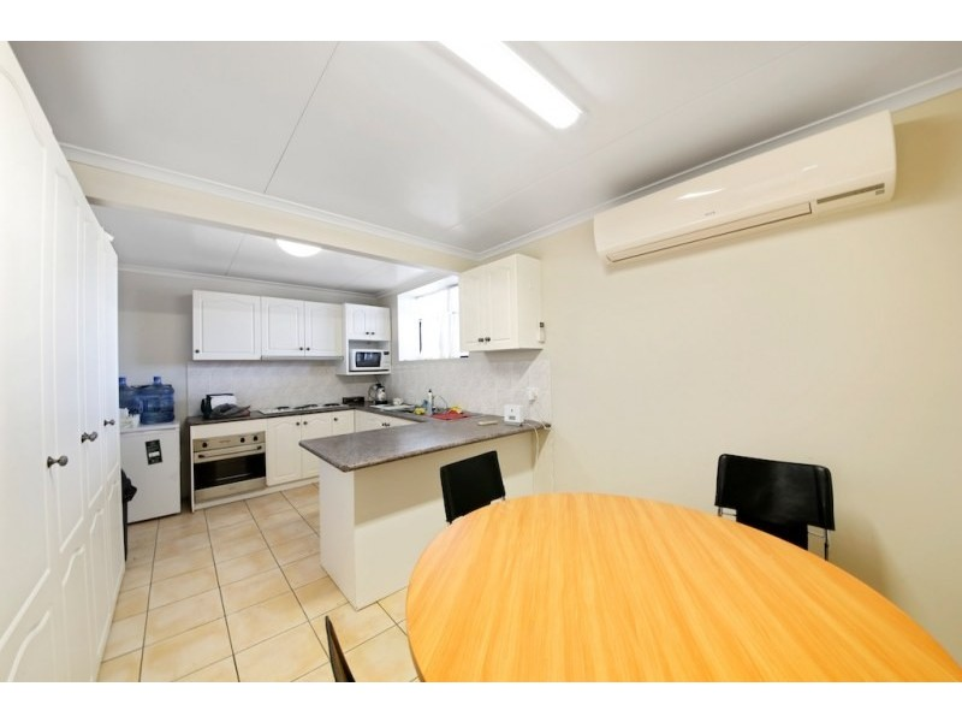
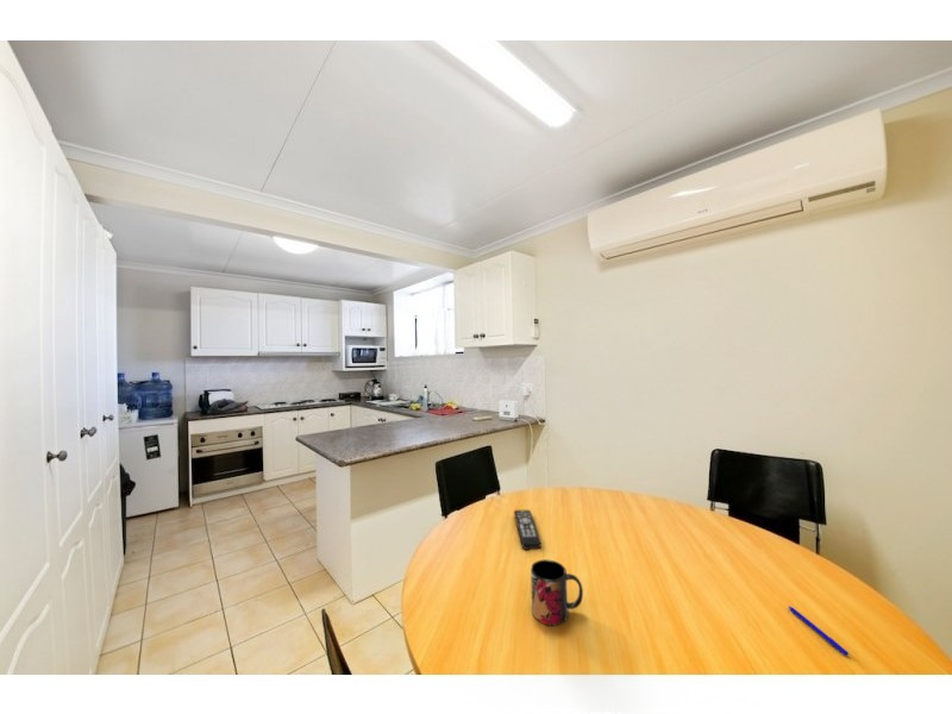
+ remote control [513,509,543,551]
+ pen [788,605,850,657]
+ mug [530,558,584,627]
